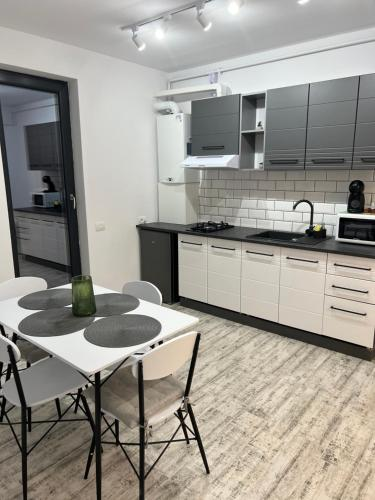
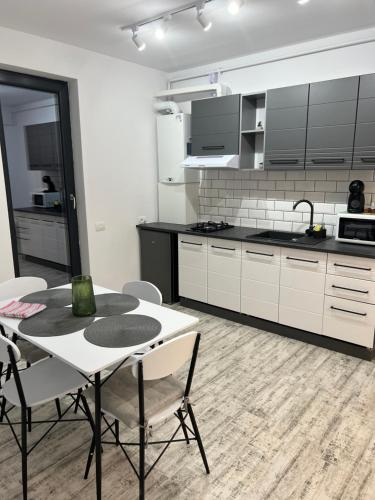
+ dish towel [0,299,47,319]
